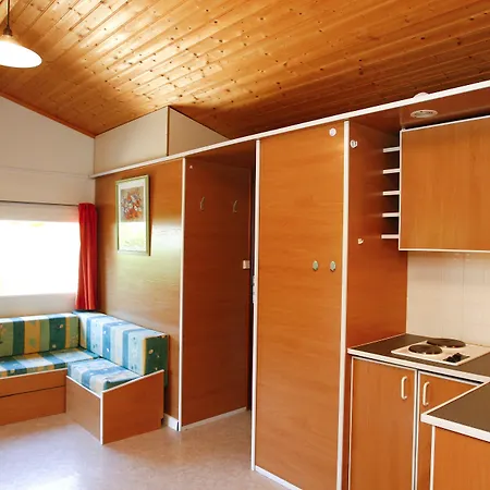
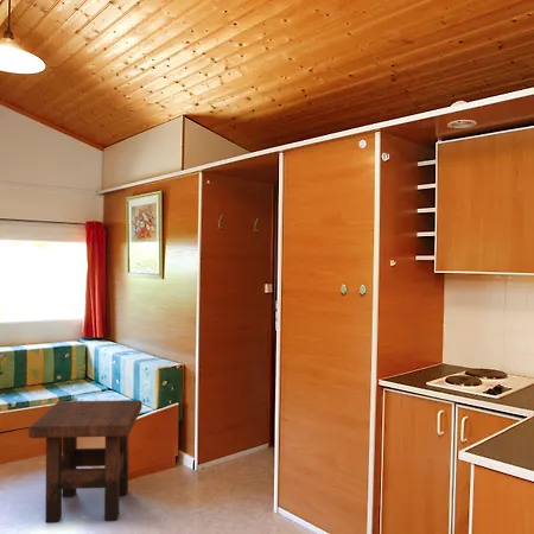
+ side table [27,399,144,523]
